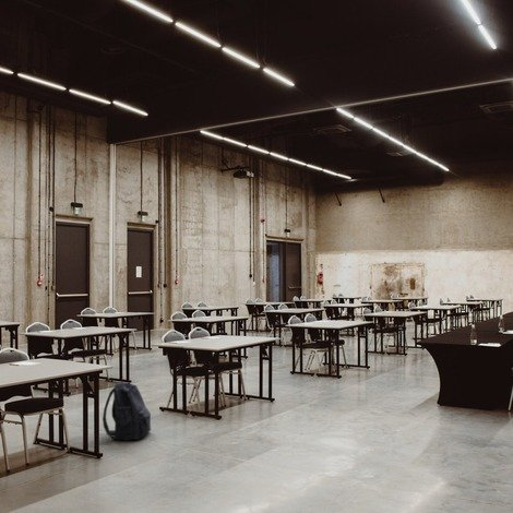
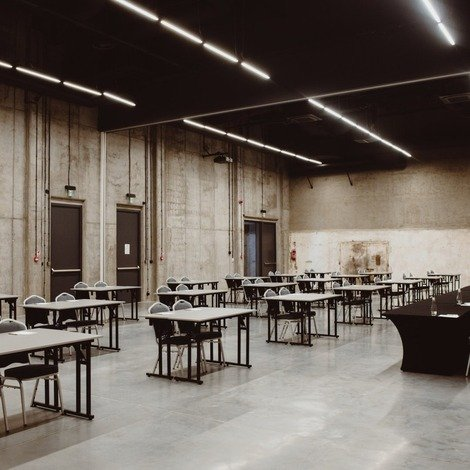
- backpack [102,381,152,442]
